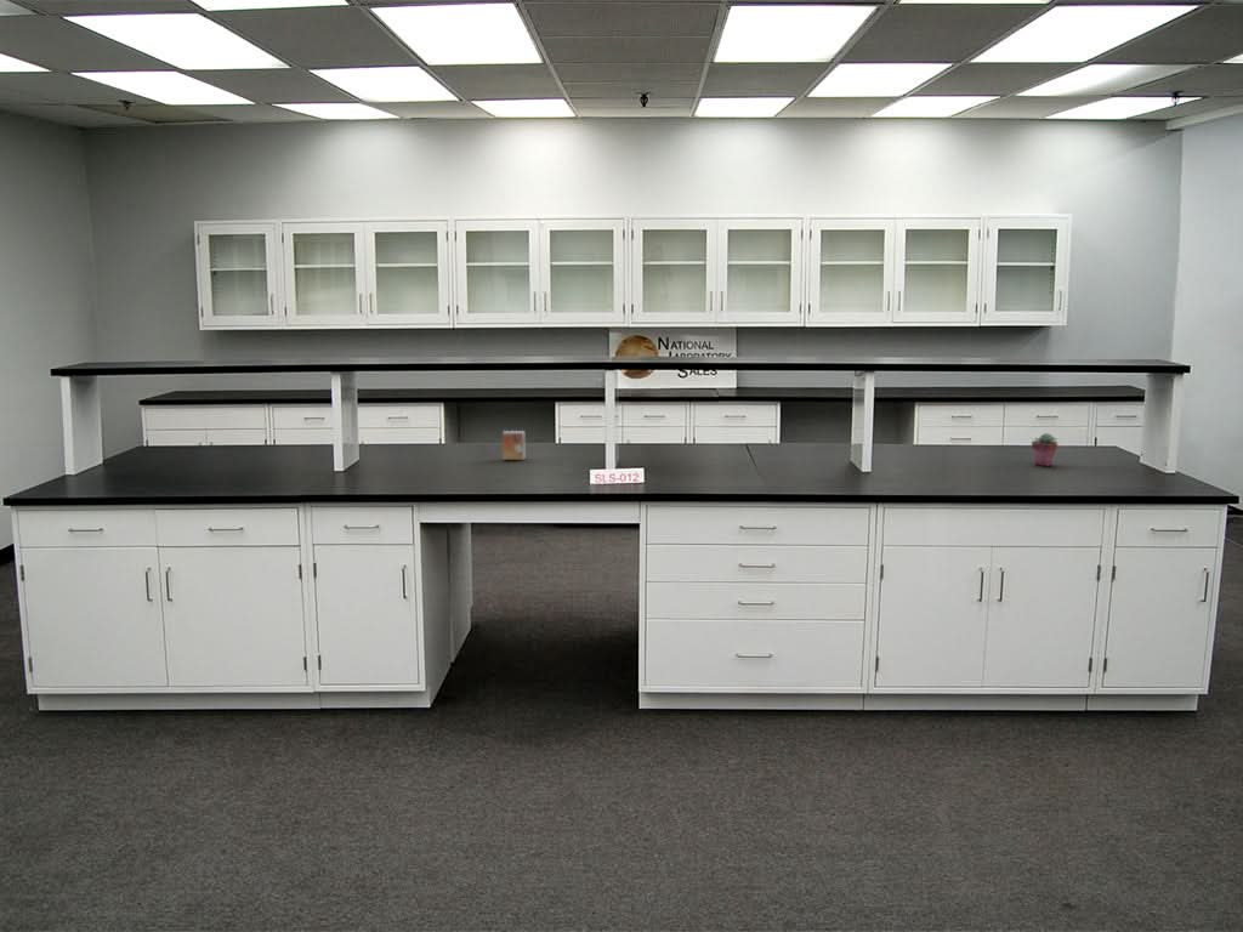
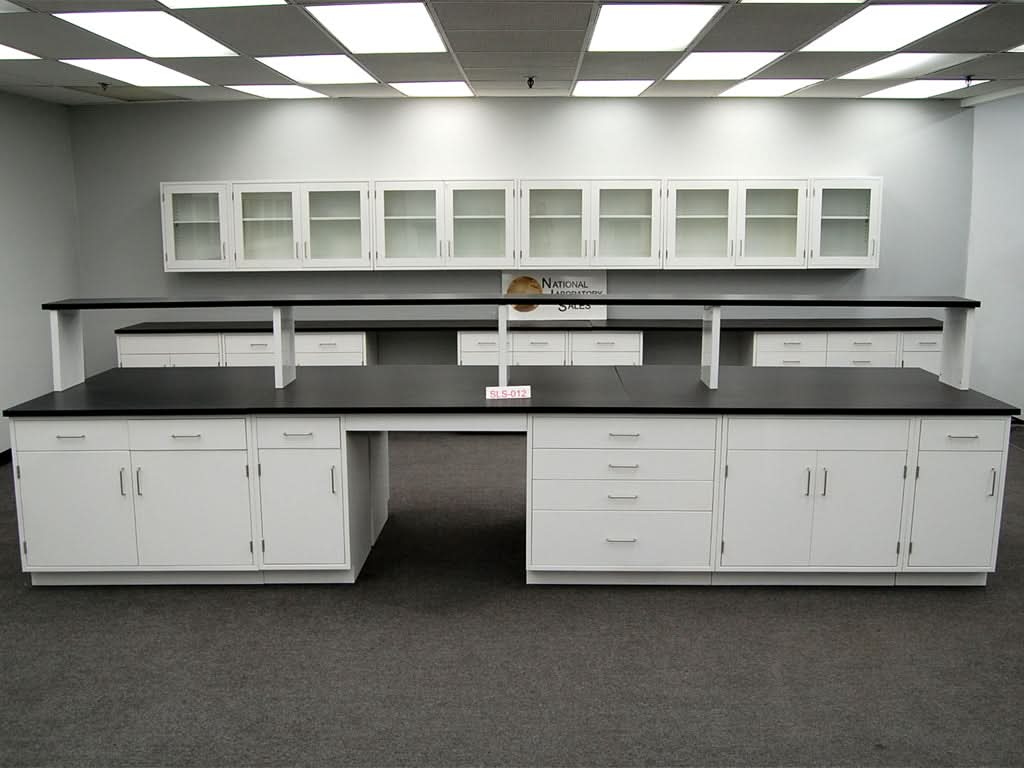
- small box [501,430,527,461]
- potted succulent [1031,432,1058,467]
